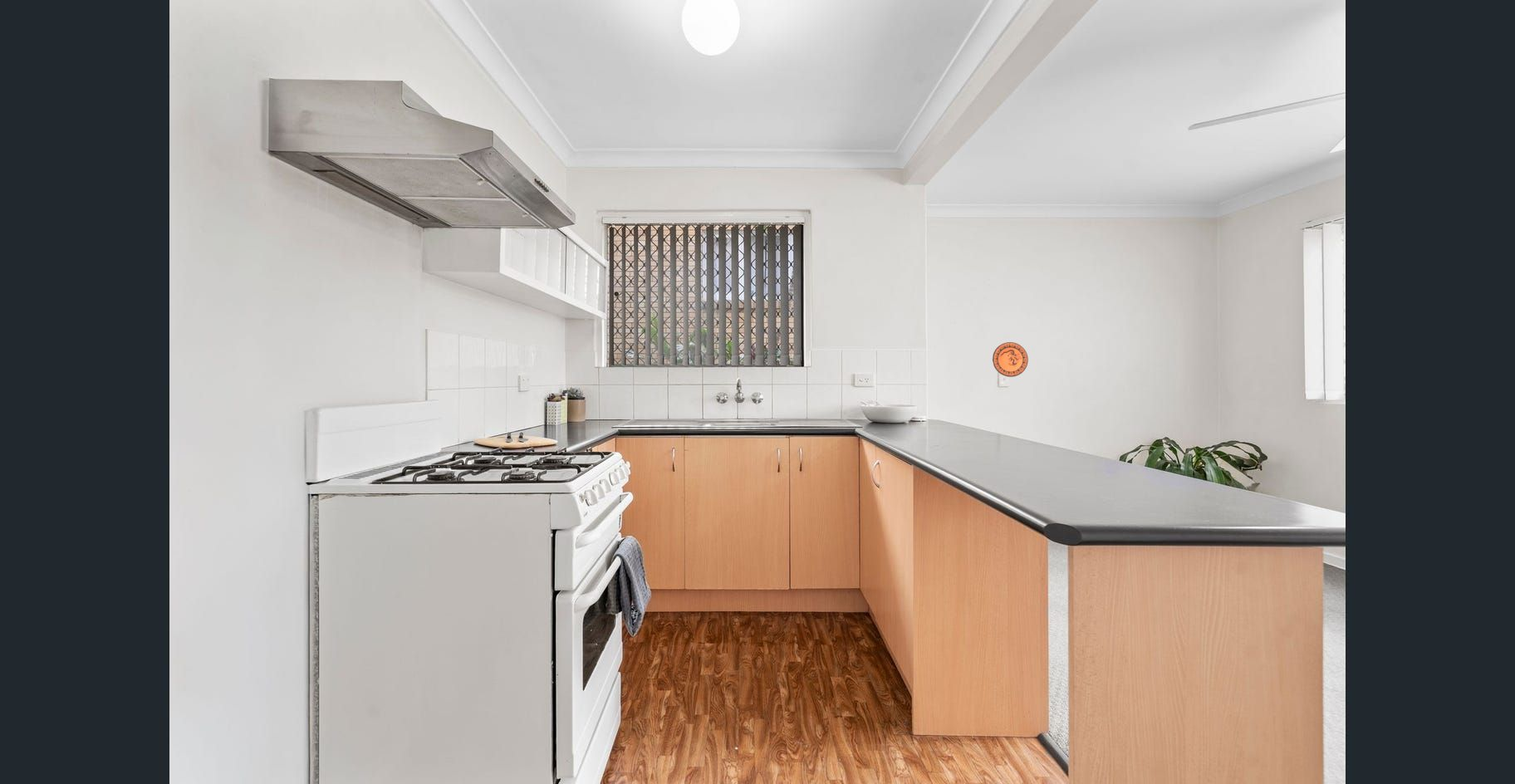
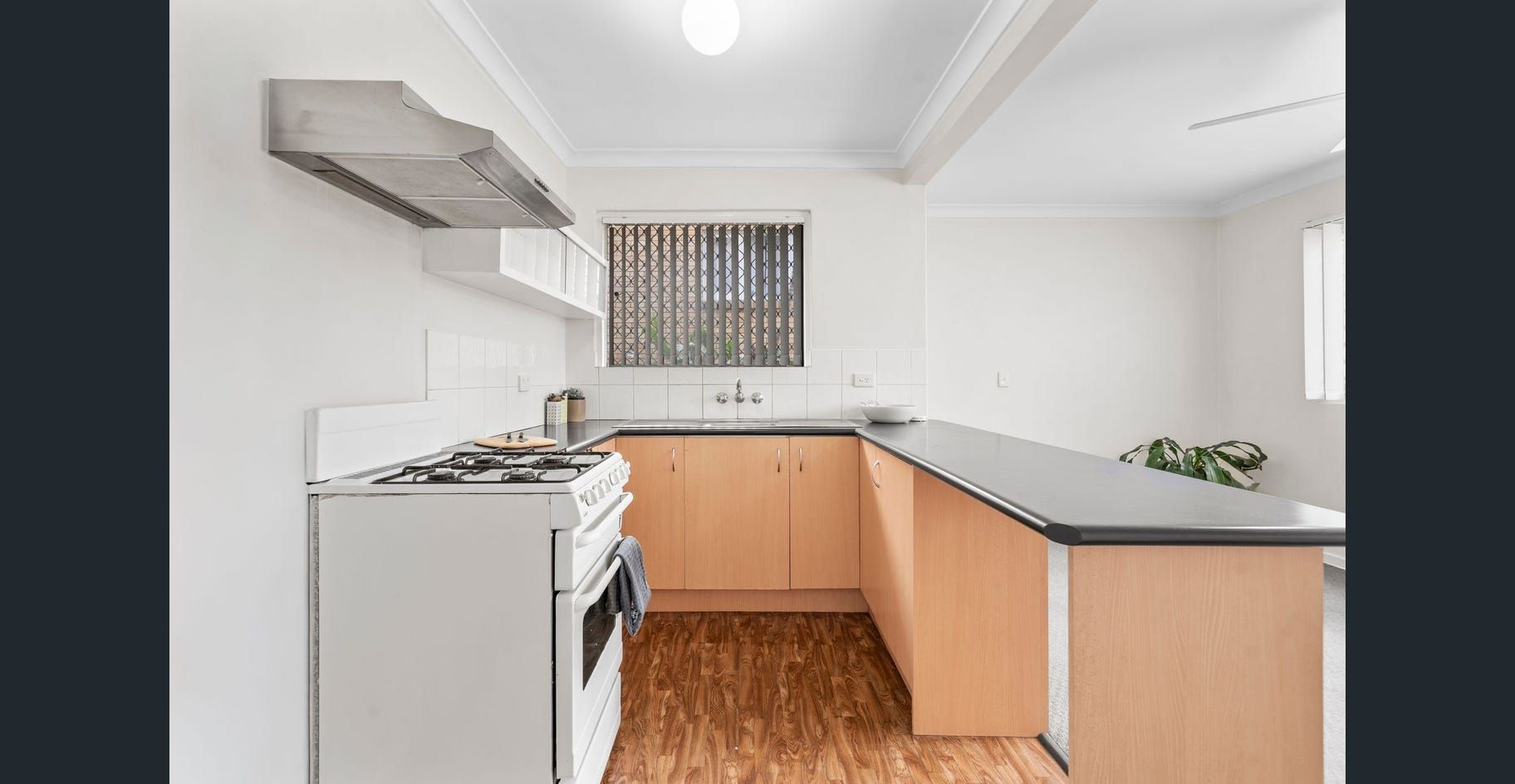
- decorative plate [992,341,1029,378]
